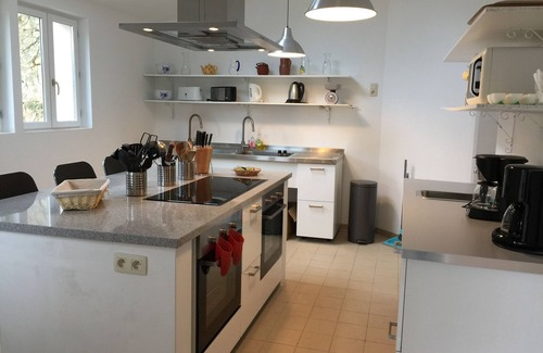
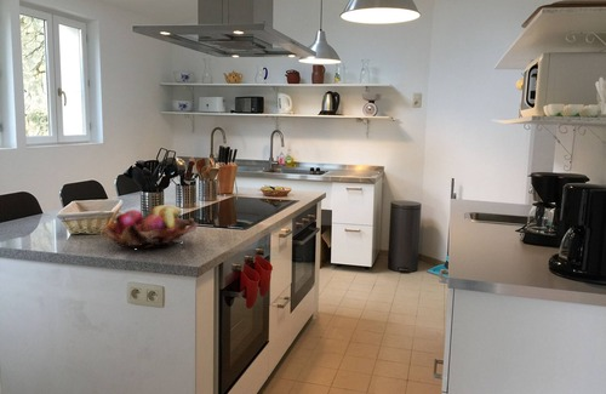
+ fruit basket [101,204,199,250]
